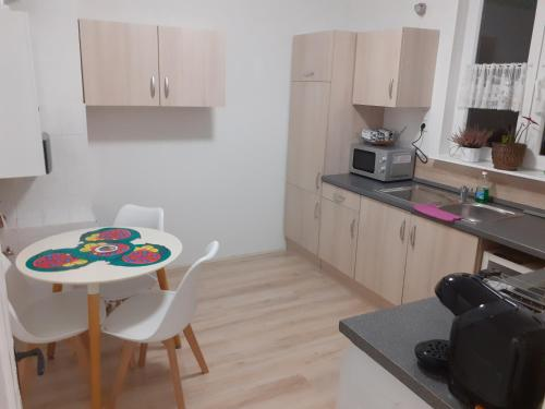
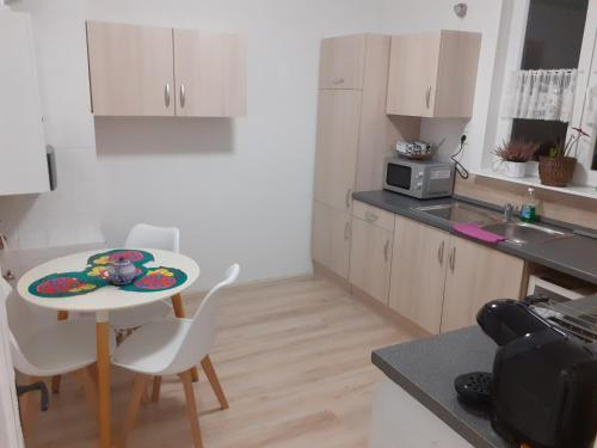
+ teapot [106,256,136,286]
